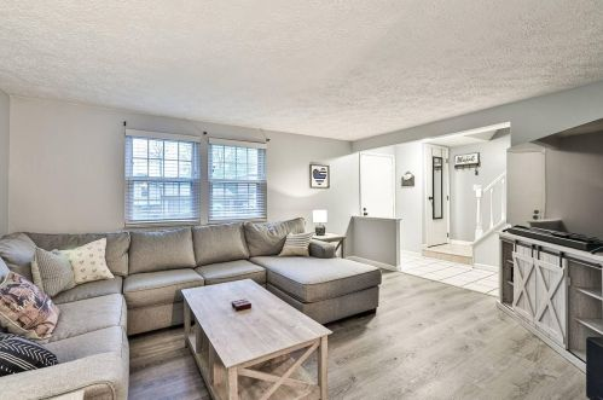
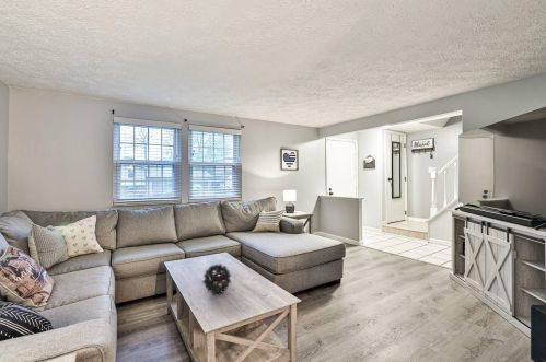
+ decorative ball [201,262,232,295]
